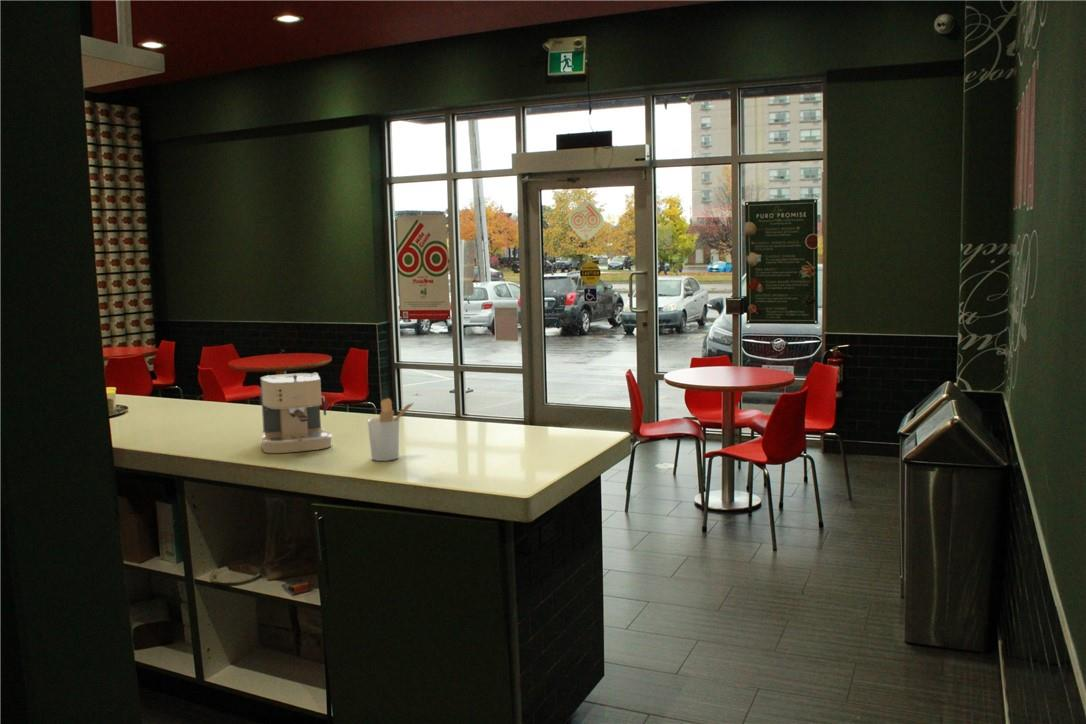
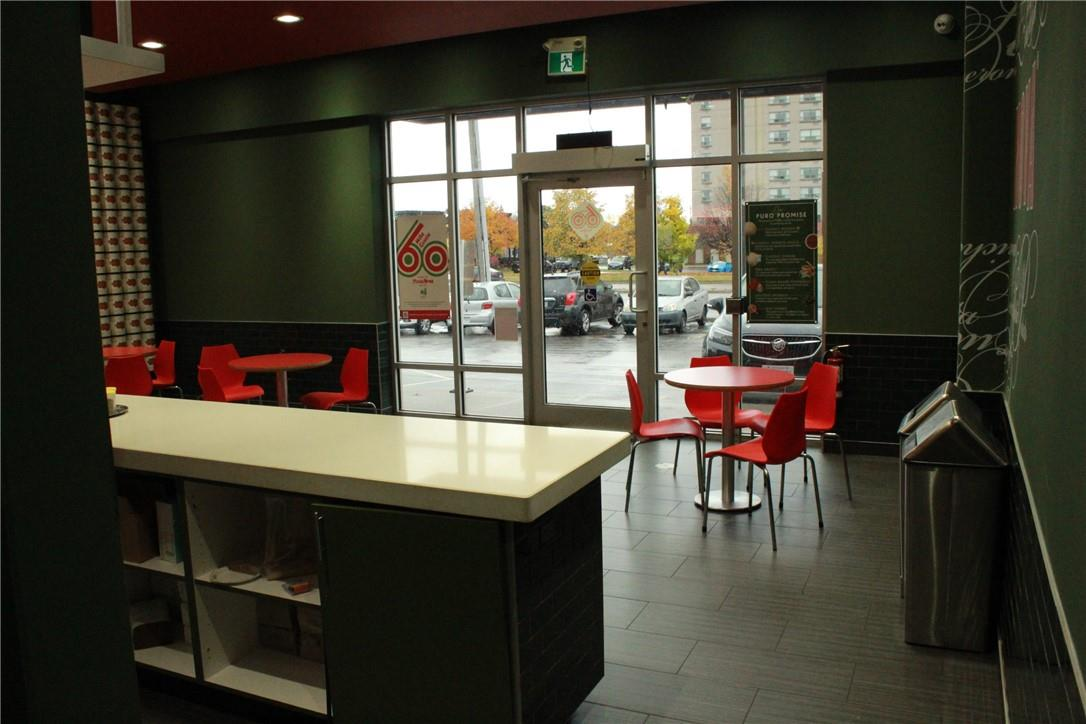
- utensil holder [367,397,416,462]
- coffee maker [259,372,333,454]
